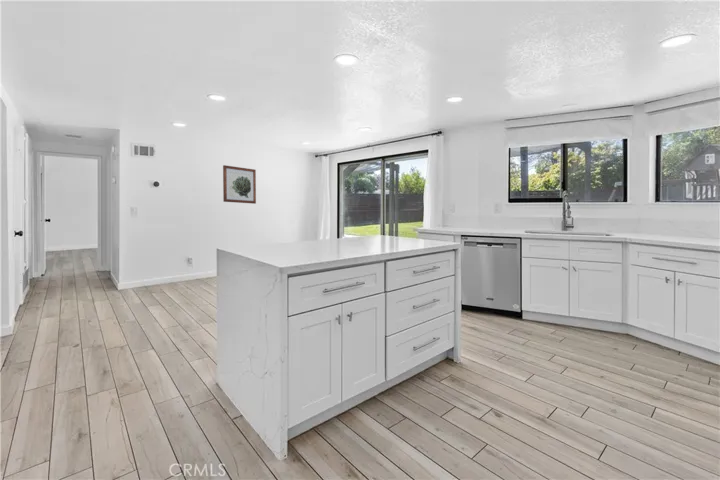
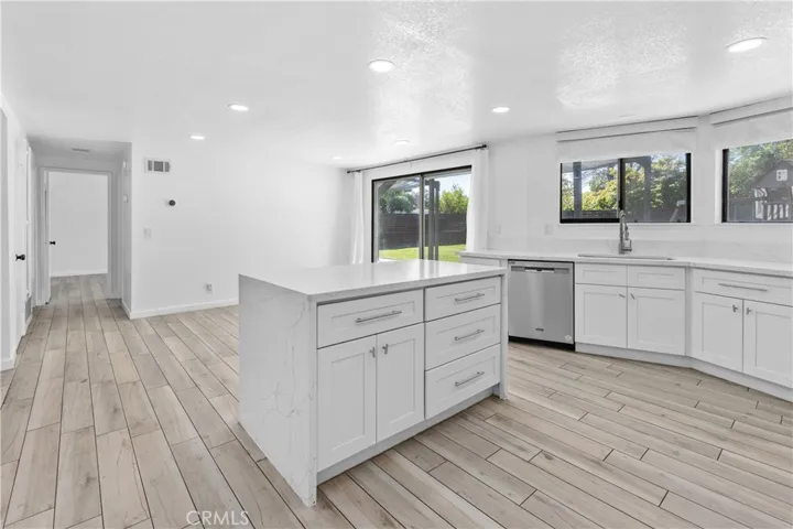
- wall art [222,164,257,205]
